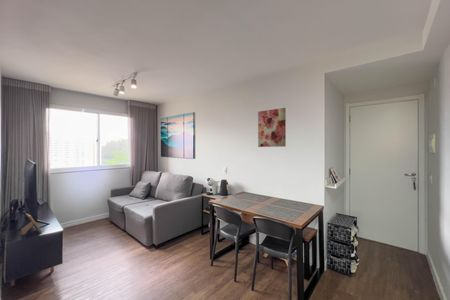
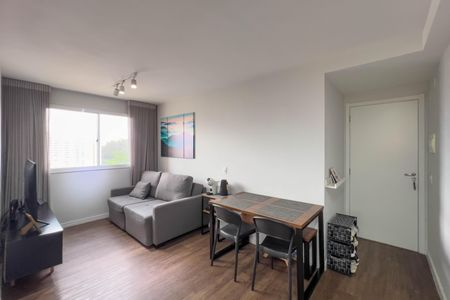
- wall art [257,107,287,148]
